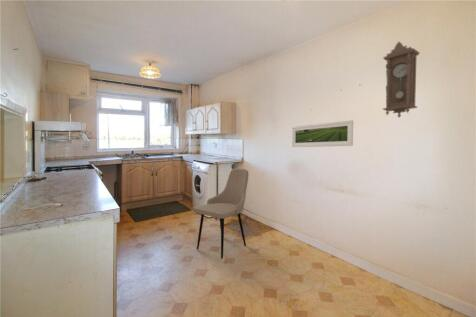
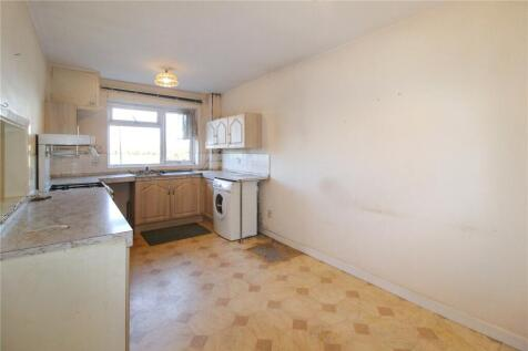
- dining chair [192,168,249,259]
- pendulum clock [382,41,420,119]
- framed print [291,119,354,148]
